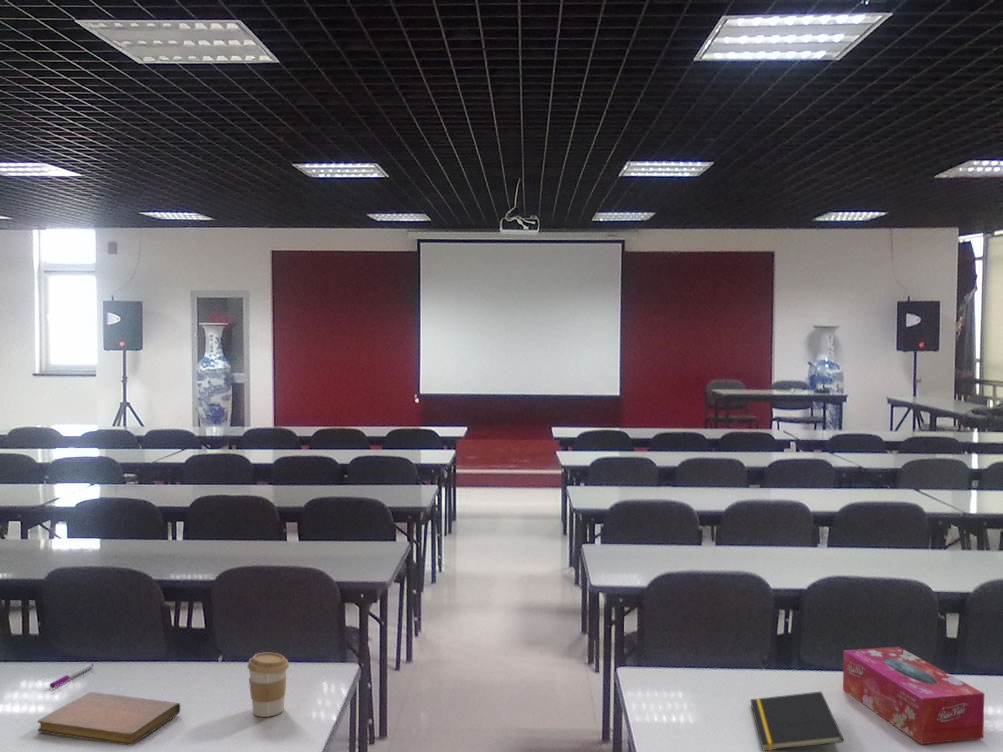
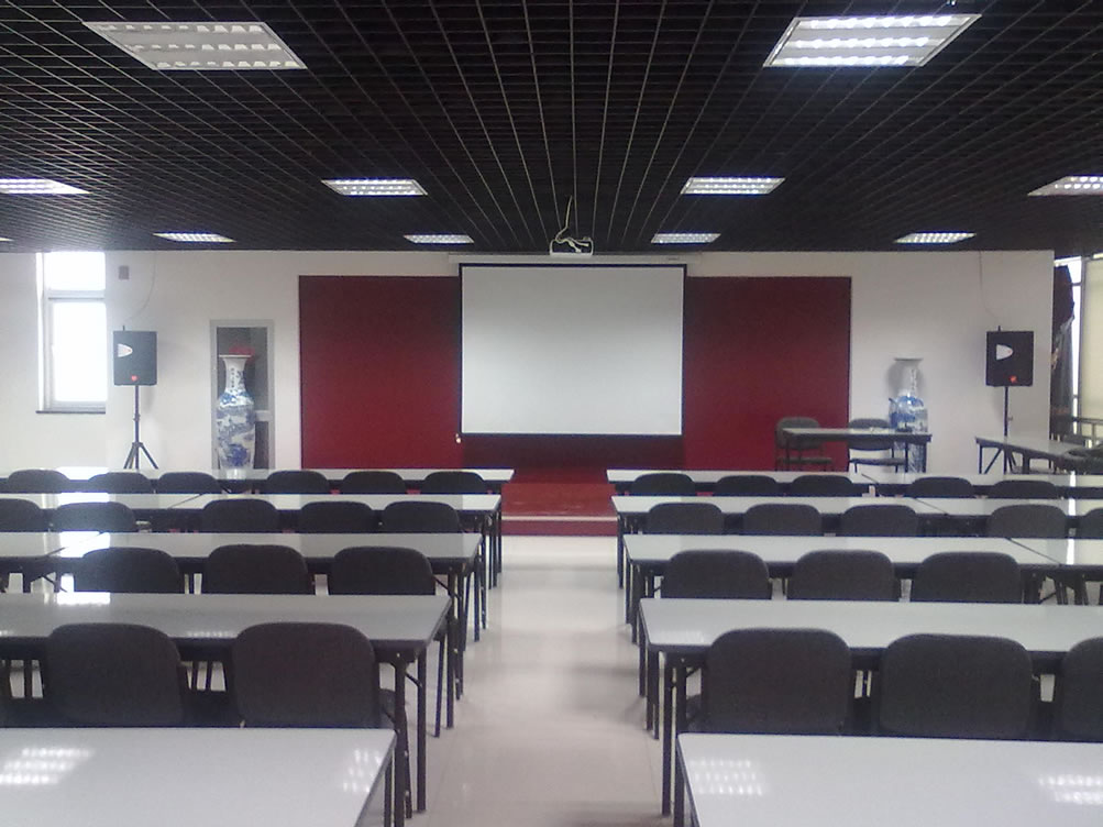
- tissue box [842,646,985,745]
- coffee cup [246,652,290,718]
- notebook [37,691,181,746]
- pen [49,662,94,689]
- notepad [749,691,845,752]
